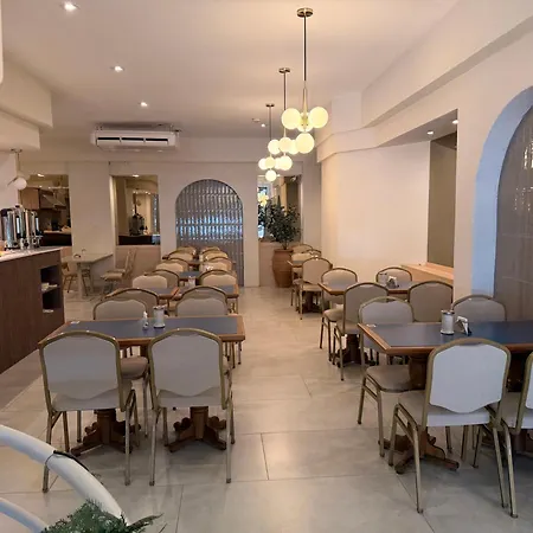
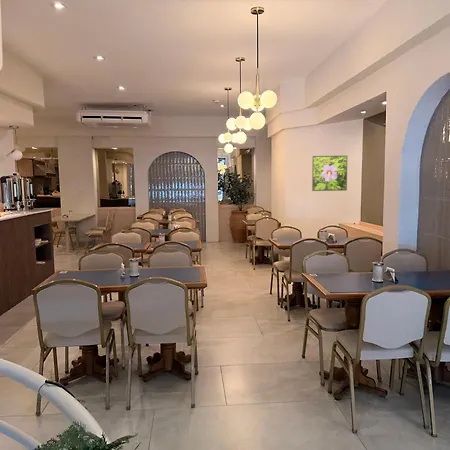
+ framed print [311,155,348,192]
